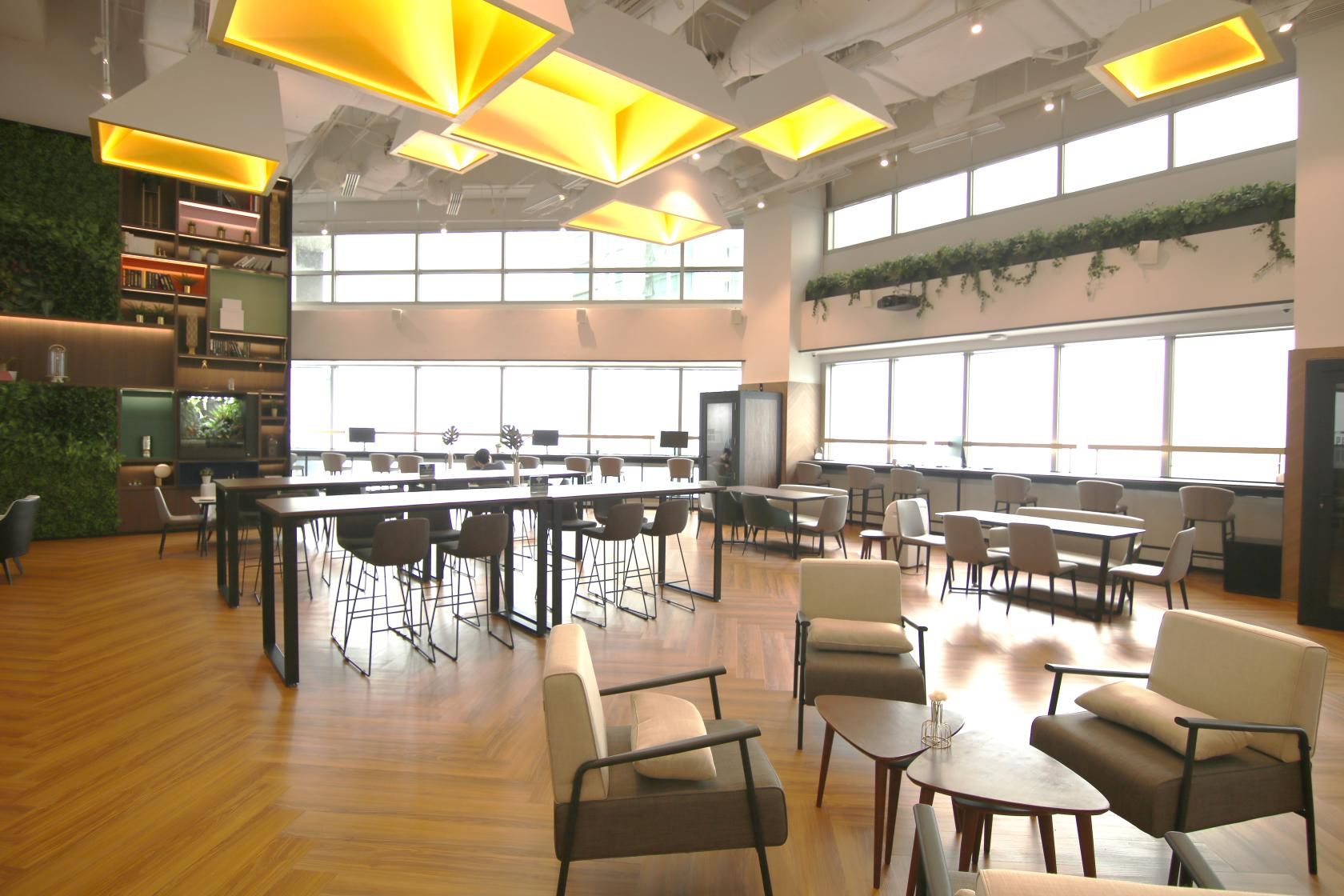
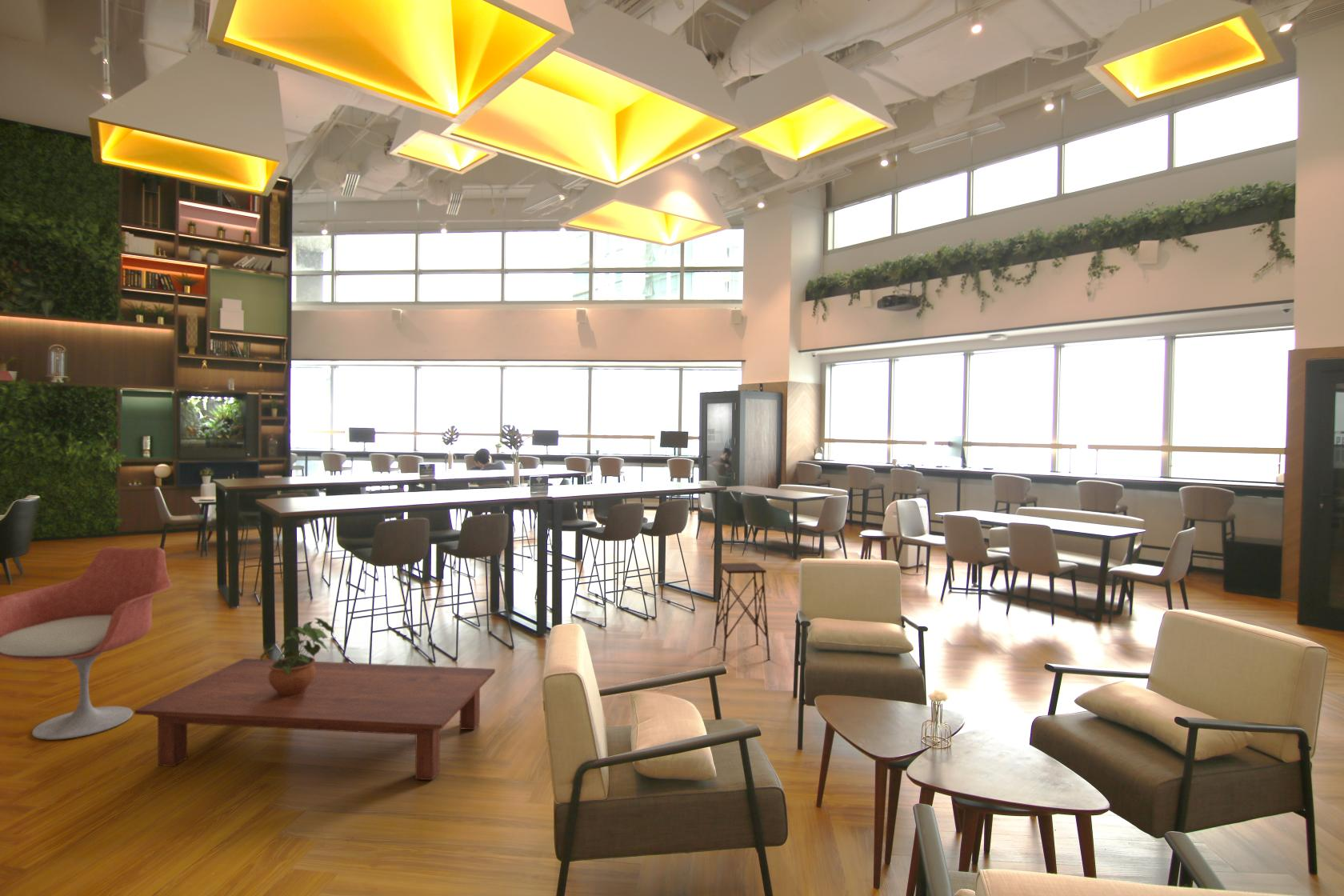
+ potted plant [260,617,334,695]
+ side table [712,562,771,662]
+ coffee table [134,658,496,781]
+ armchair [0,546,173,741]
